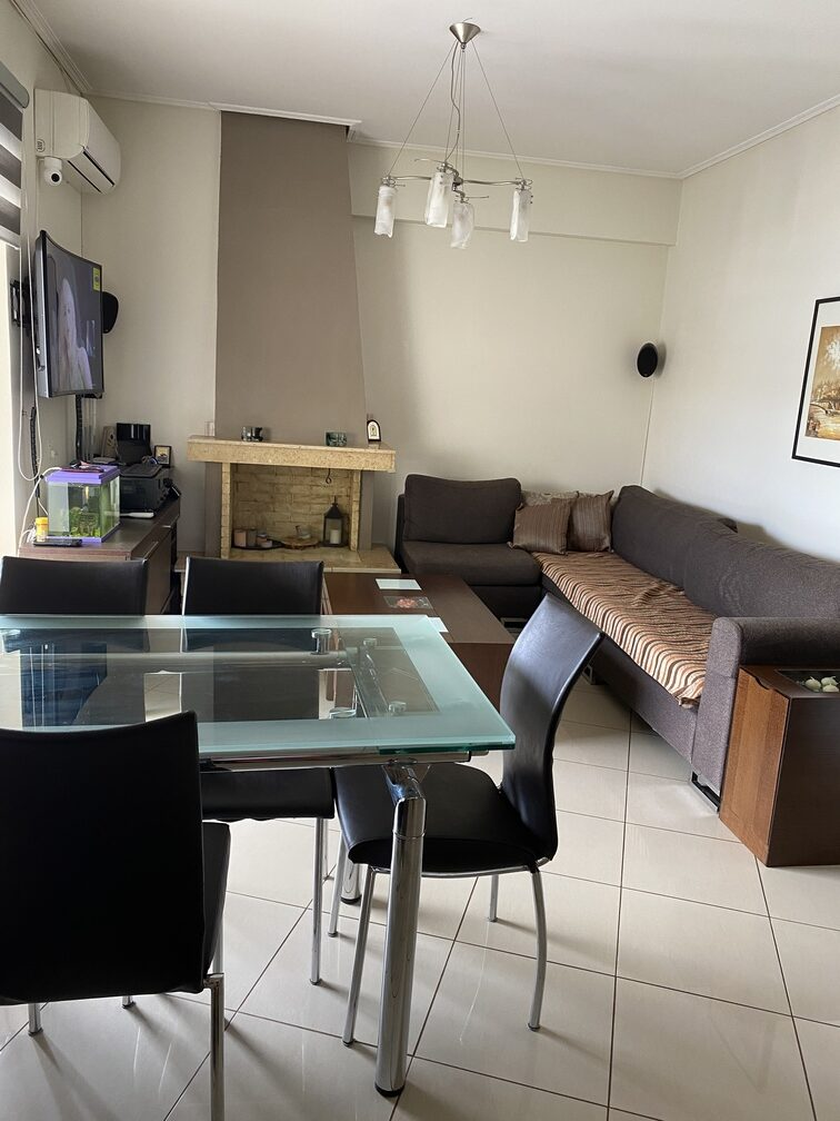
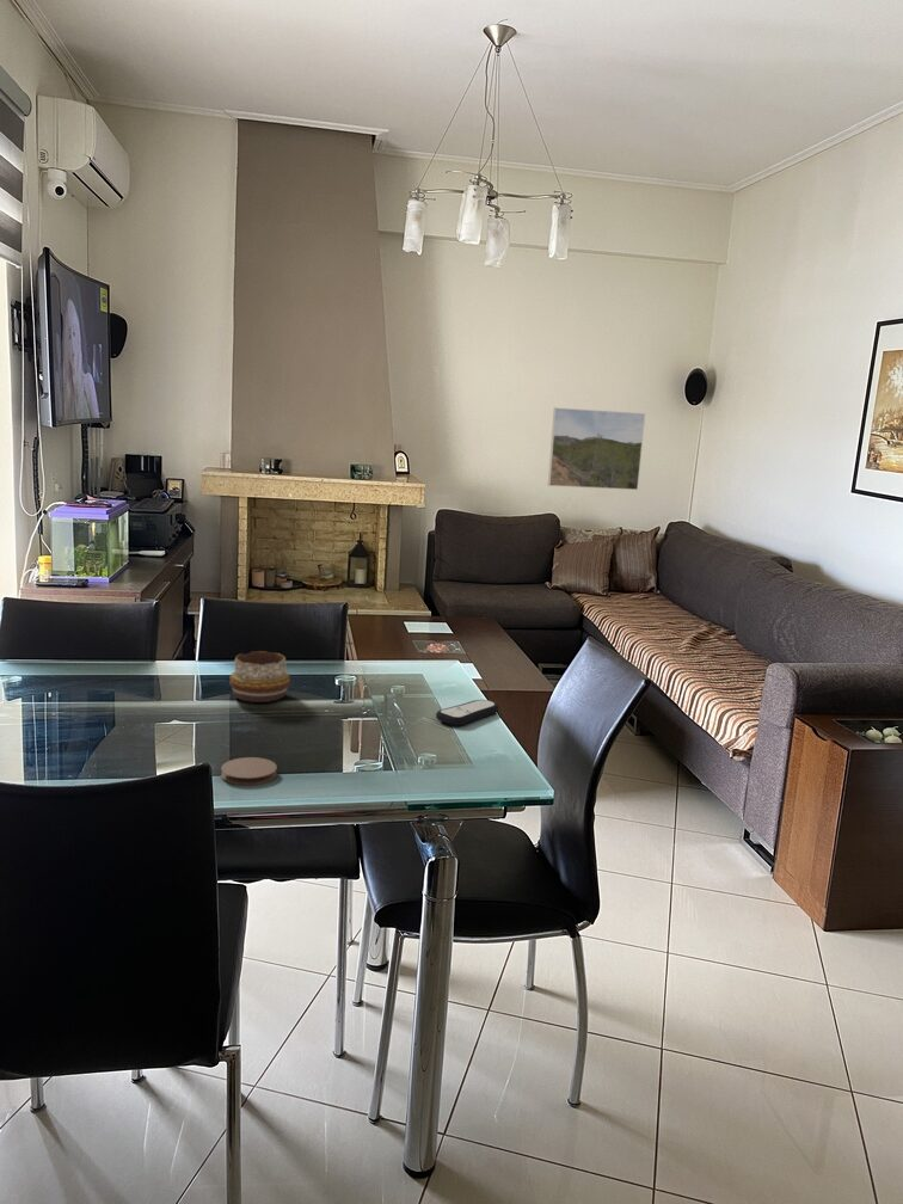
+ coaster [220,756,278,786]
+ decorative bowl [228,650,291,704]
+ remote control [435,699,500,727]
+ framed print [547,406,646,491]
